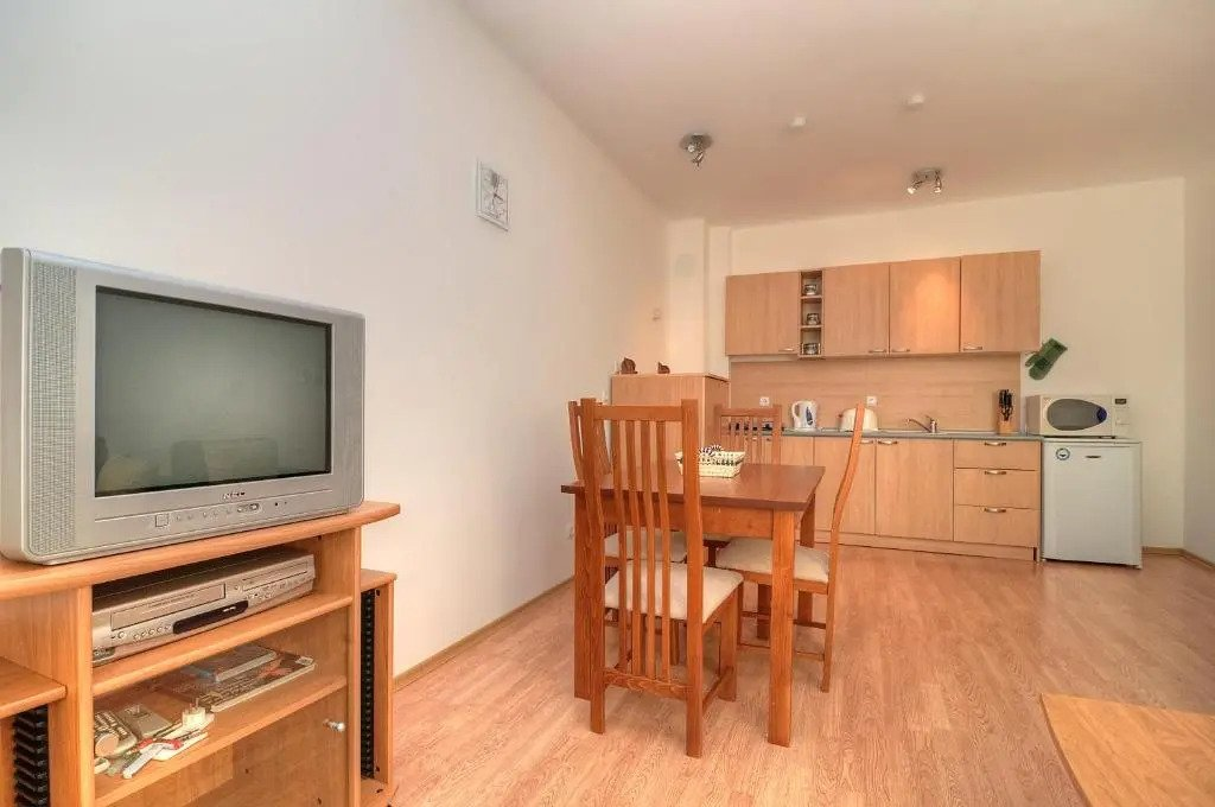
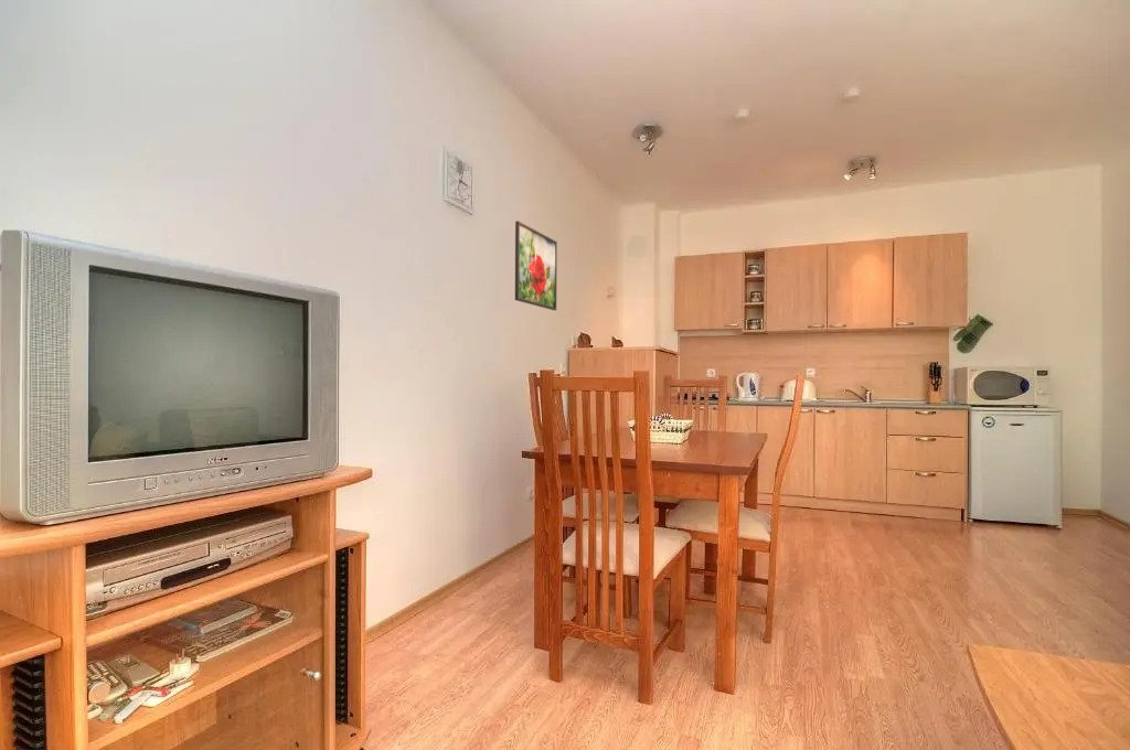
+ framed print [514,219,558,311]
